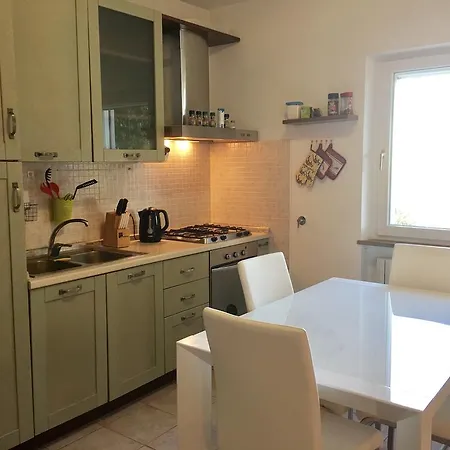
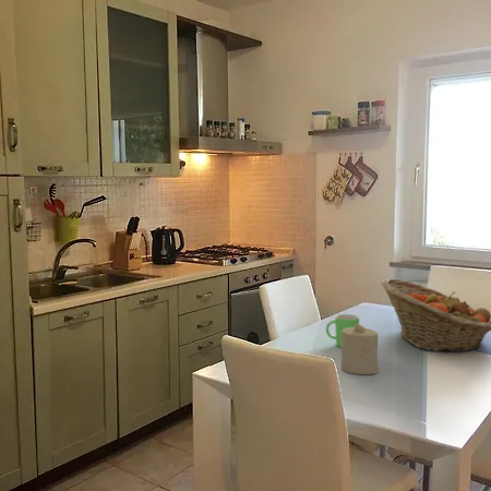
+ fruit basket [381,278,491,352]
+ mug [325,313,360,348]
+ candle [340,323,380,375]
